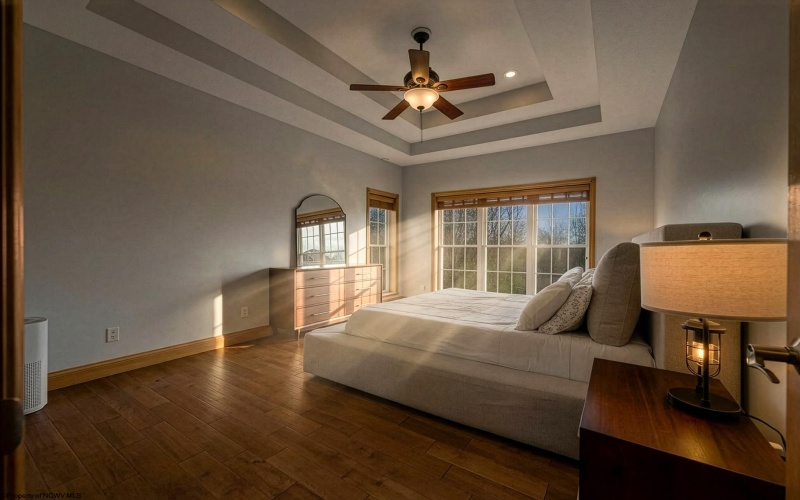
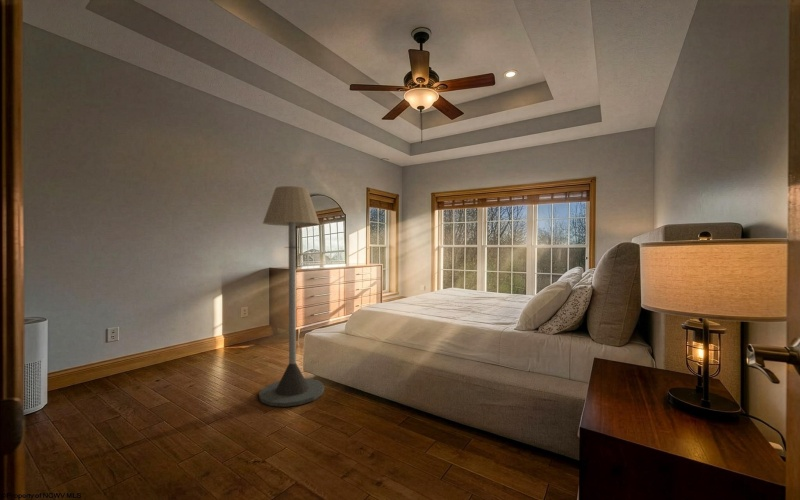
+ floor lamp [258,185,325,408]
